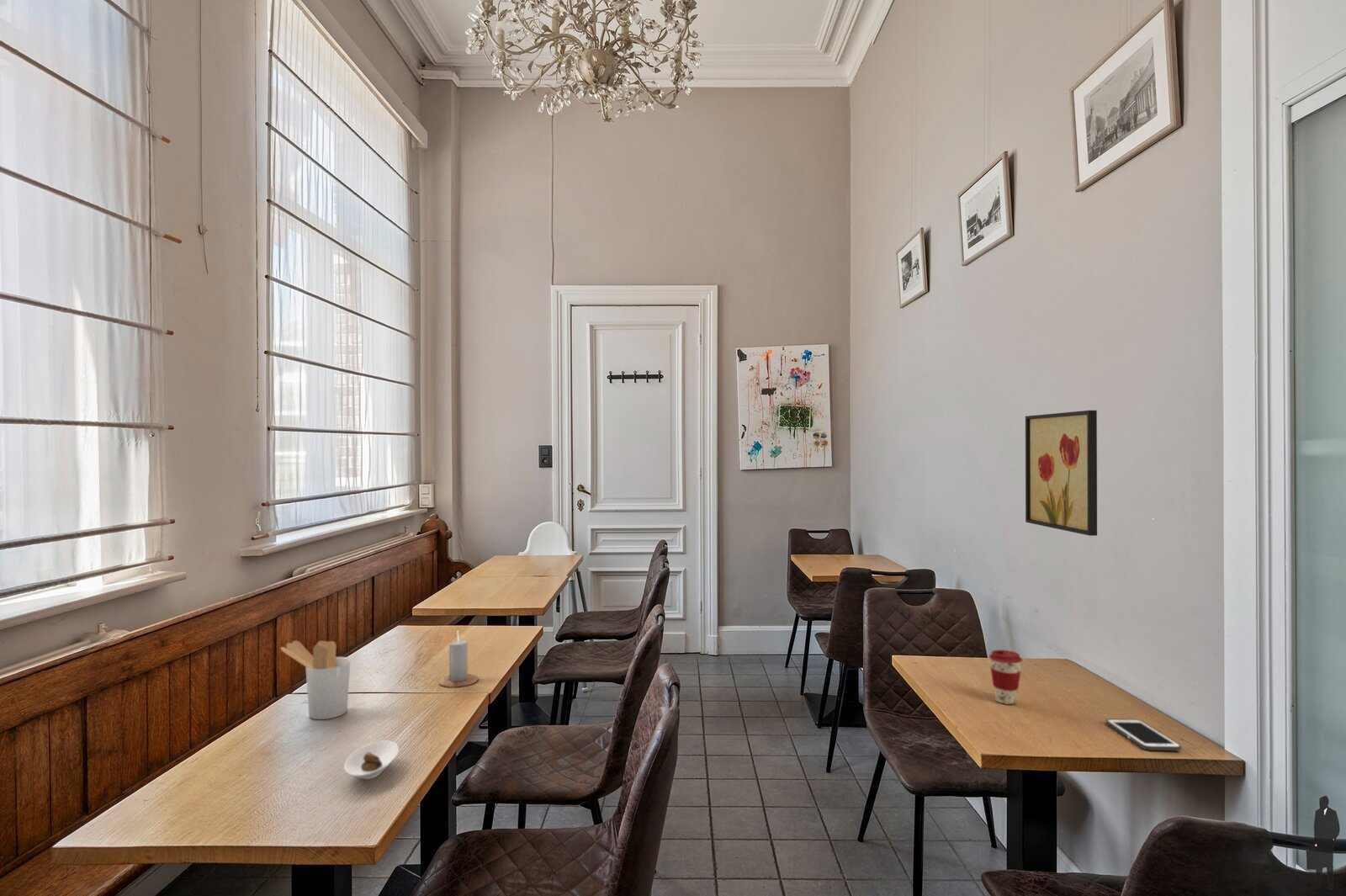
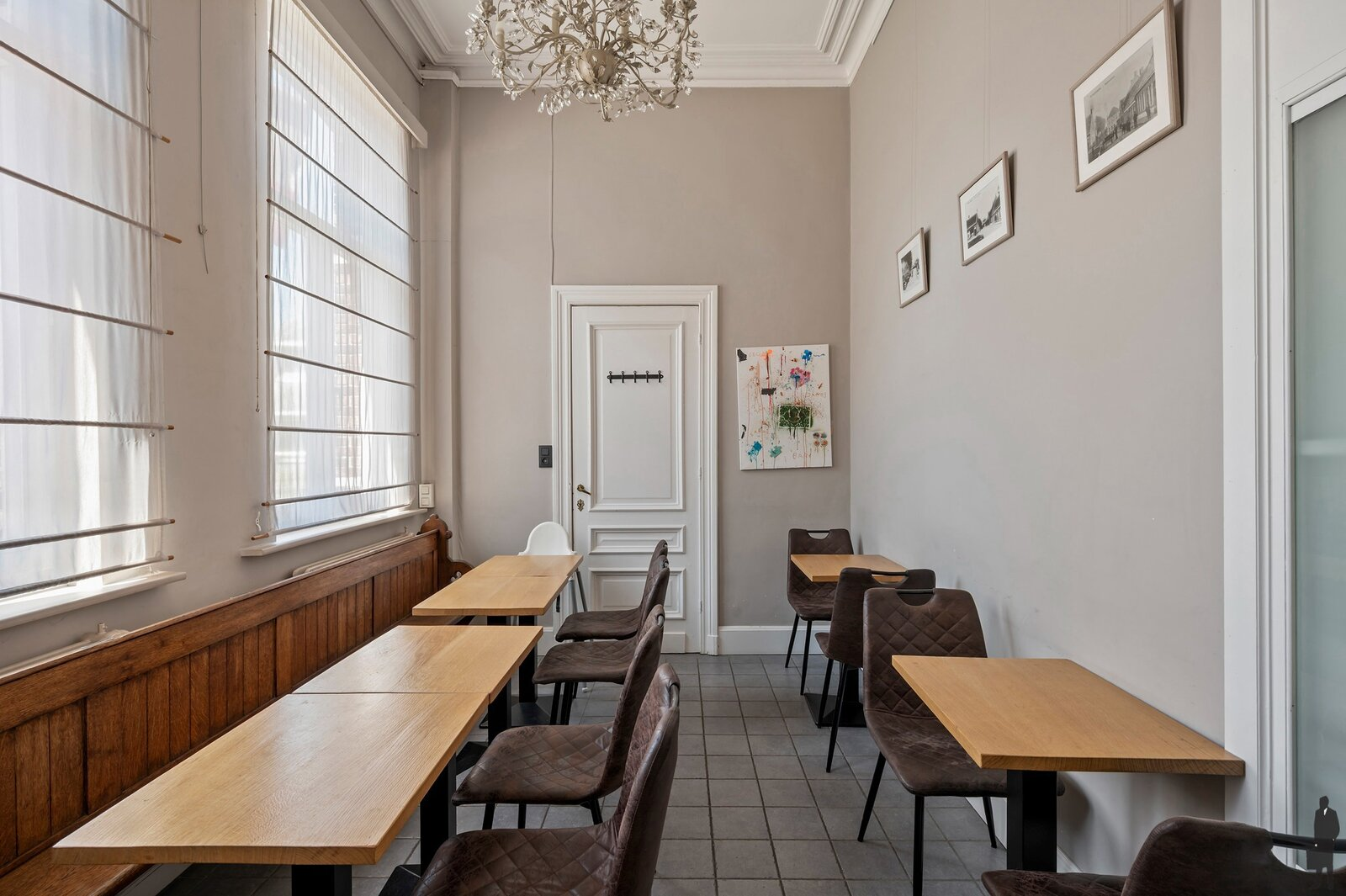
- wall art [1025,410,1098,537]
- coffee cup [988,649,1024,705]
- candle [438,631,480,688]
- saucer [343,740,400,780]
- utensil holder [280,639,351,720]
- cell phone [1105,718,1182,751]
